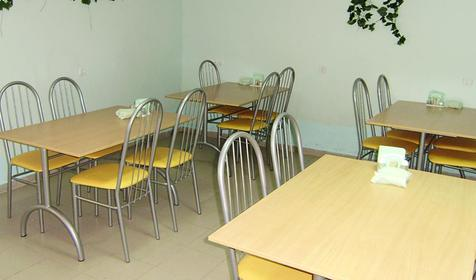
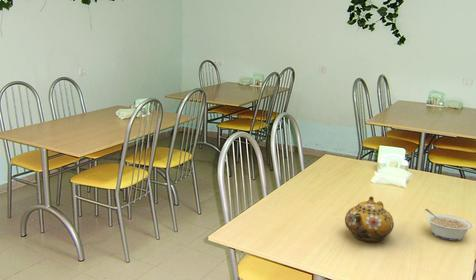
+ teapot [344,195,395,243]
+ legume [424,208,474,241]
